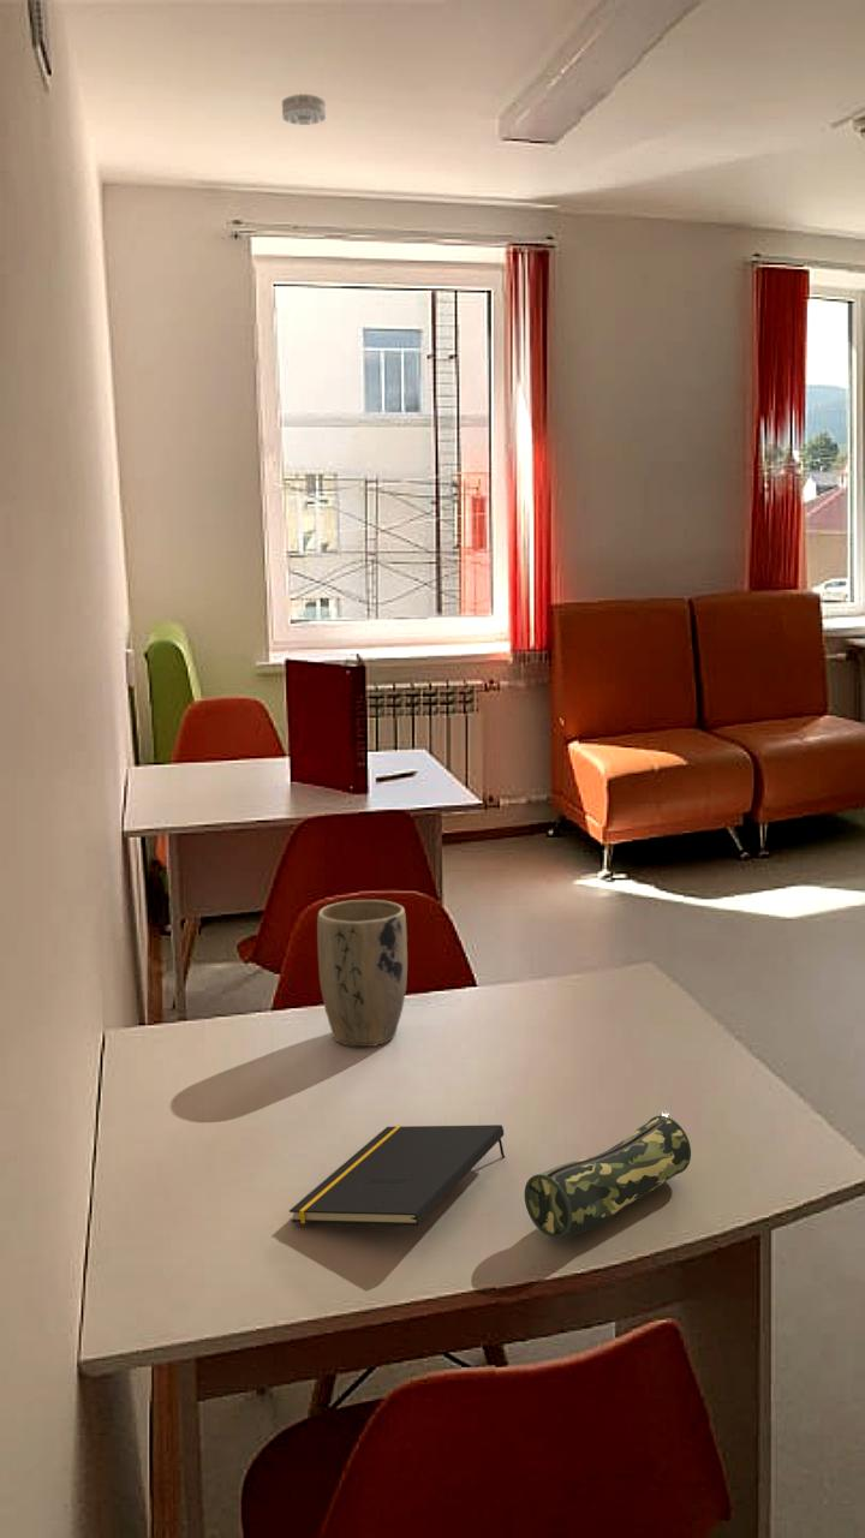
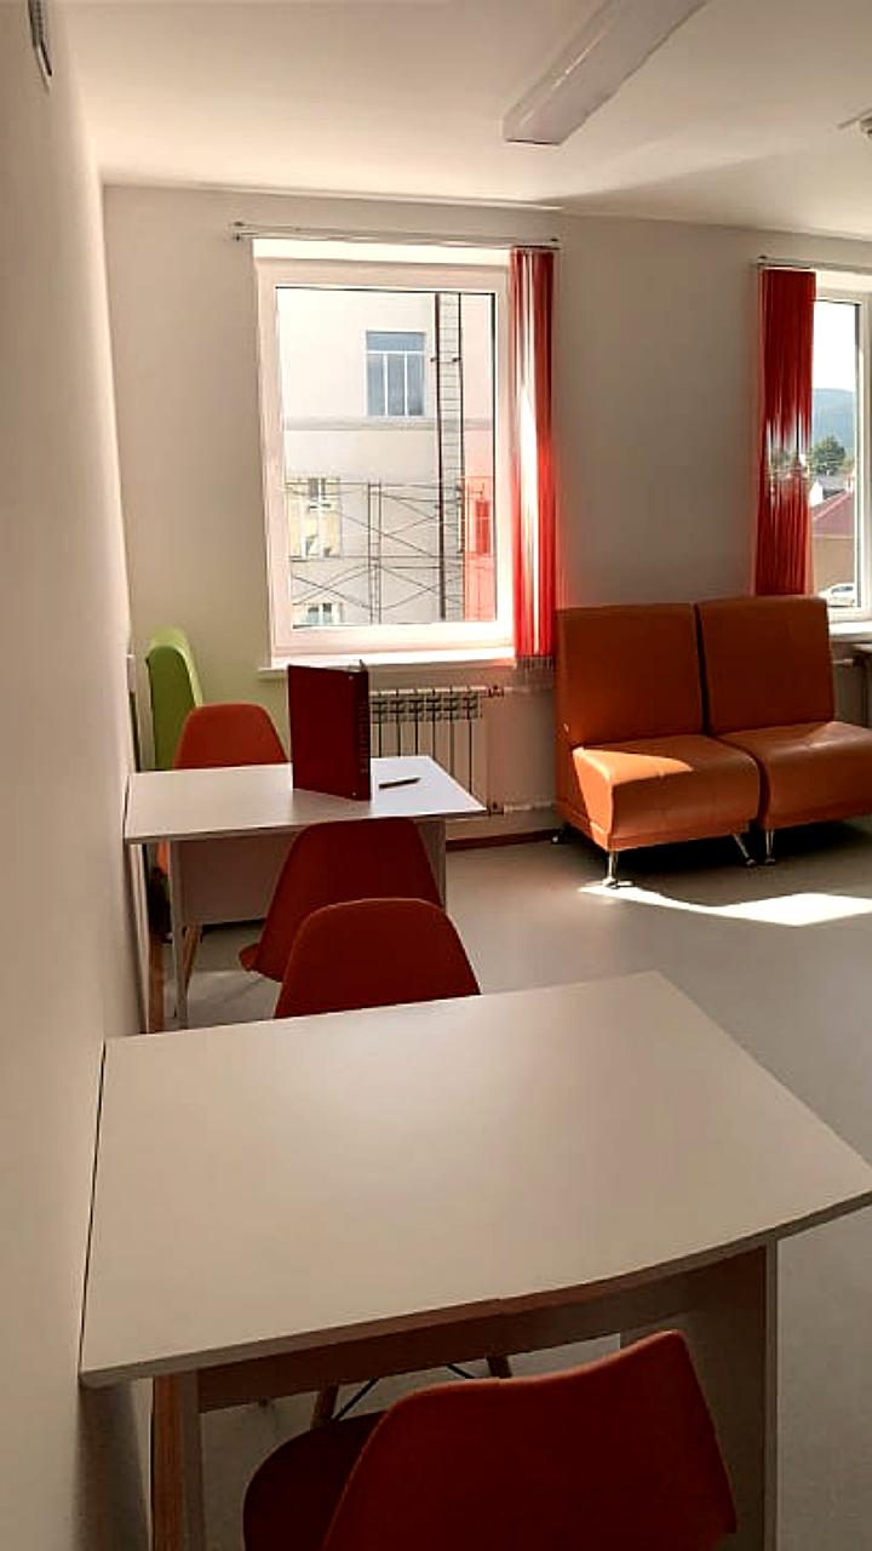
- pencil case [524,1110,692,1240]
- plant pot [316,899,408,1048]
- smoke detector [281,93,327,126]
- notepad [288,1123,506,1227]
